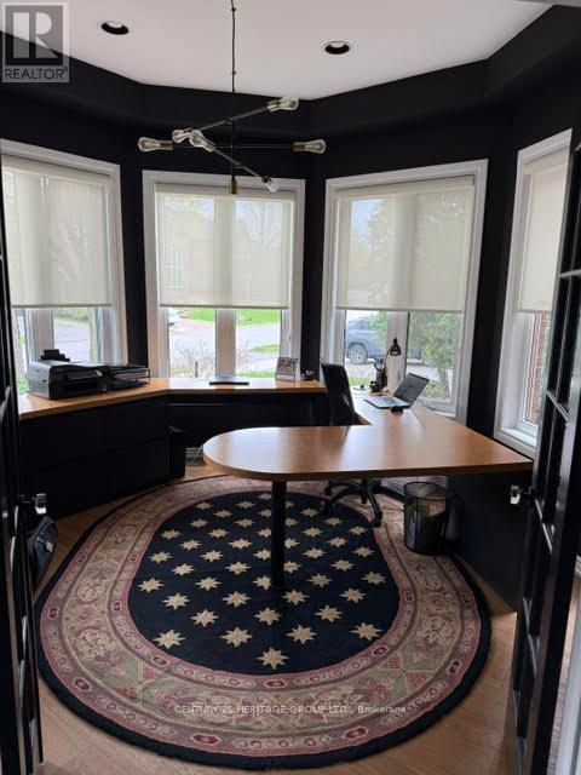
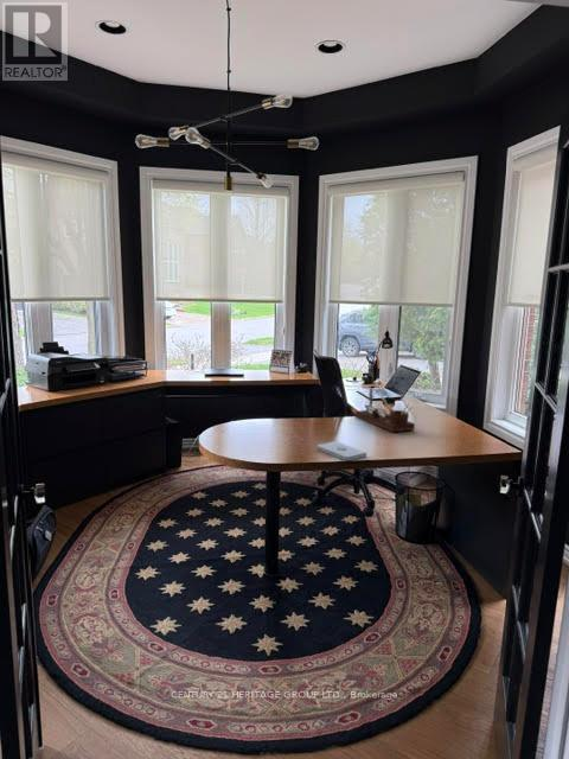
+ desk organizer [354,387,416,433]
+ notepad [317,440,367,461]
